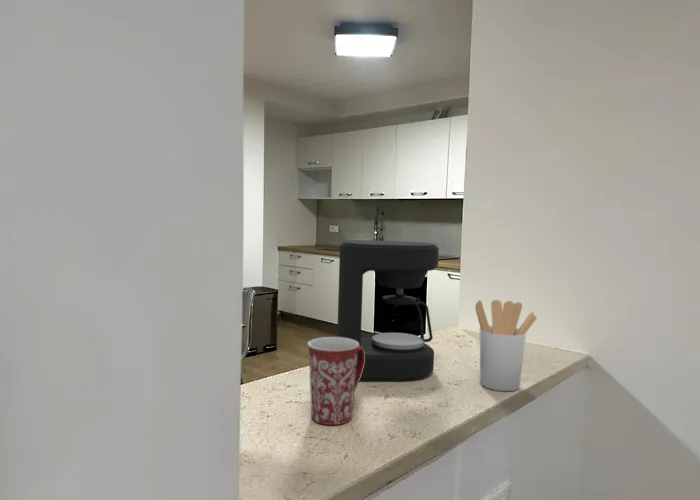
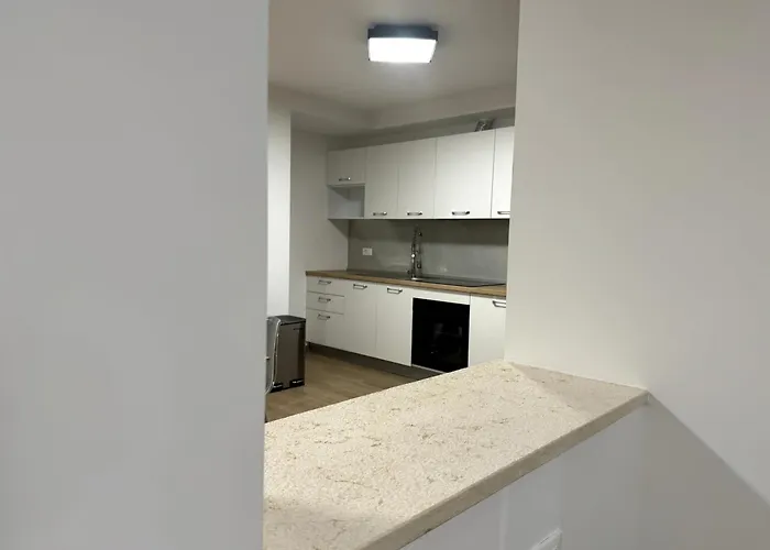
- utensil holder [474,299,538,392]
- mug [307,336,365,426]
- coffee maker [336,239,440,382]
